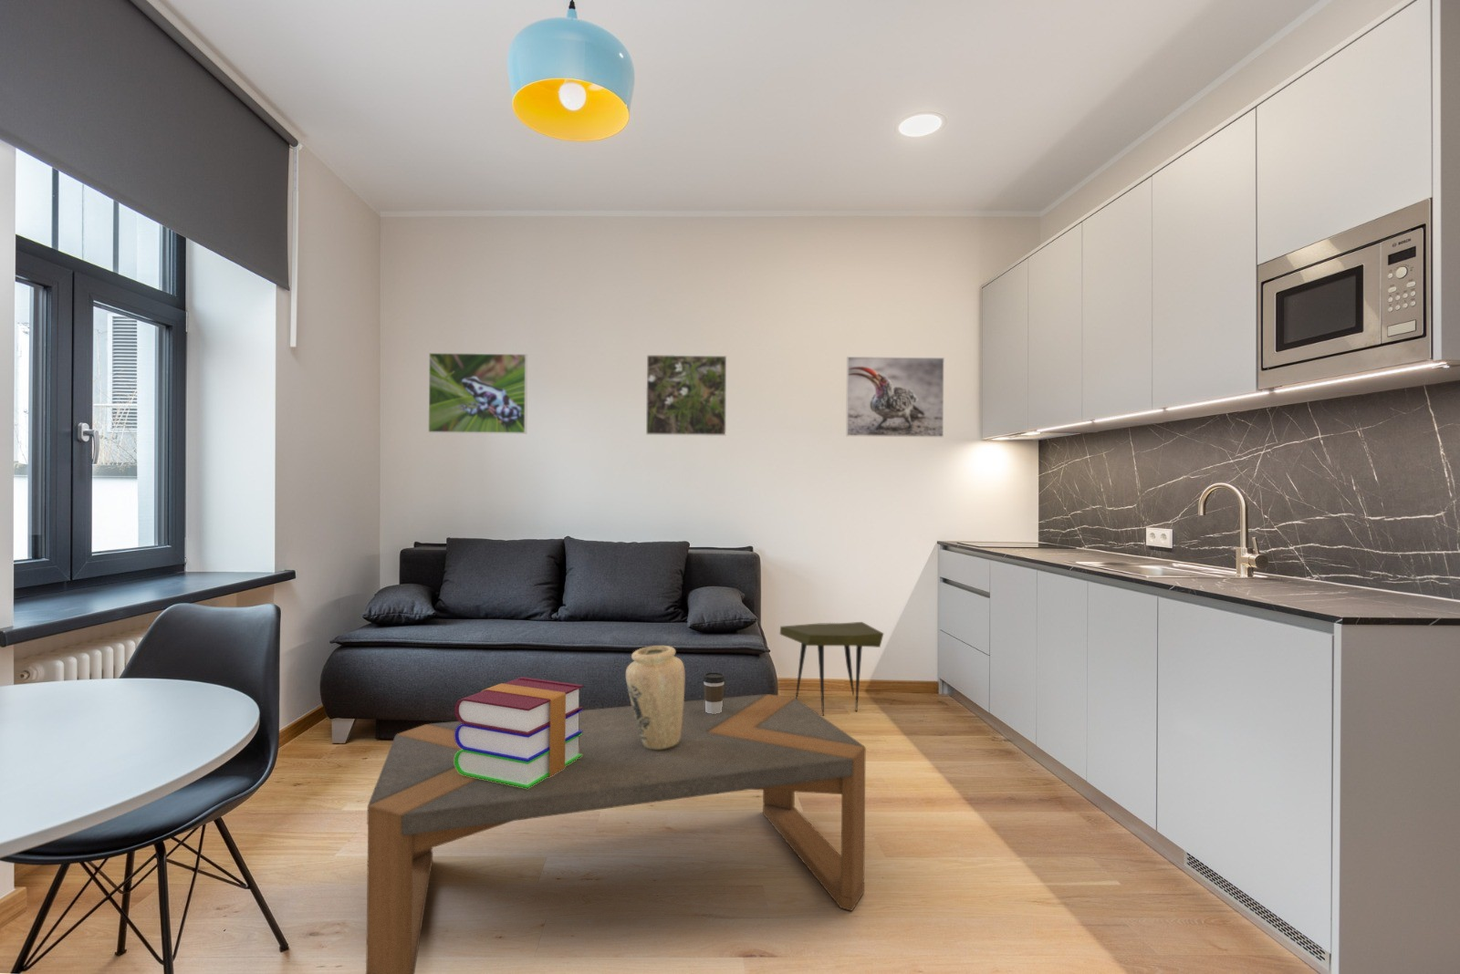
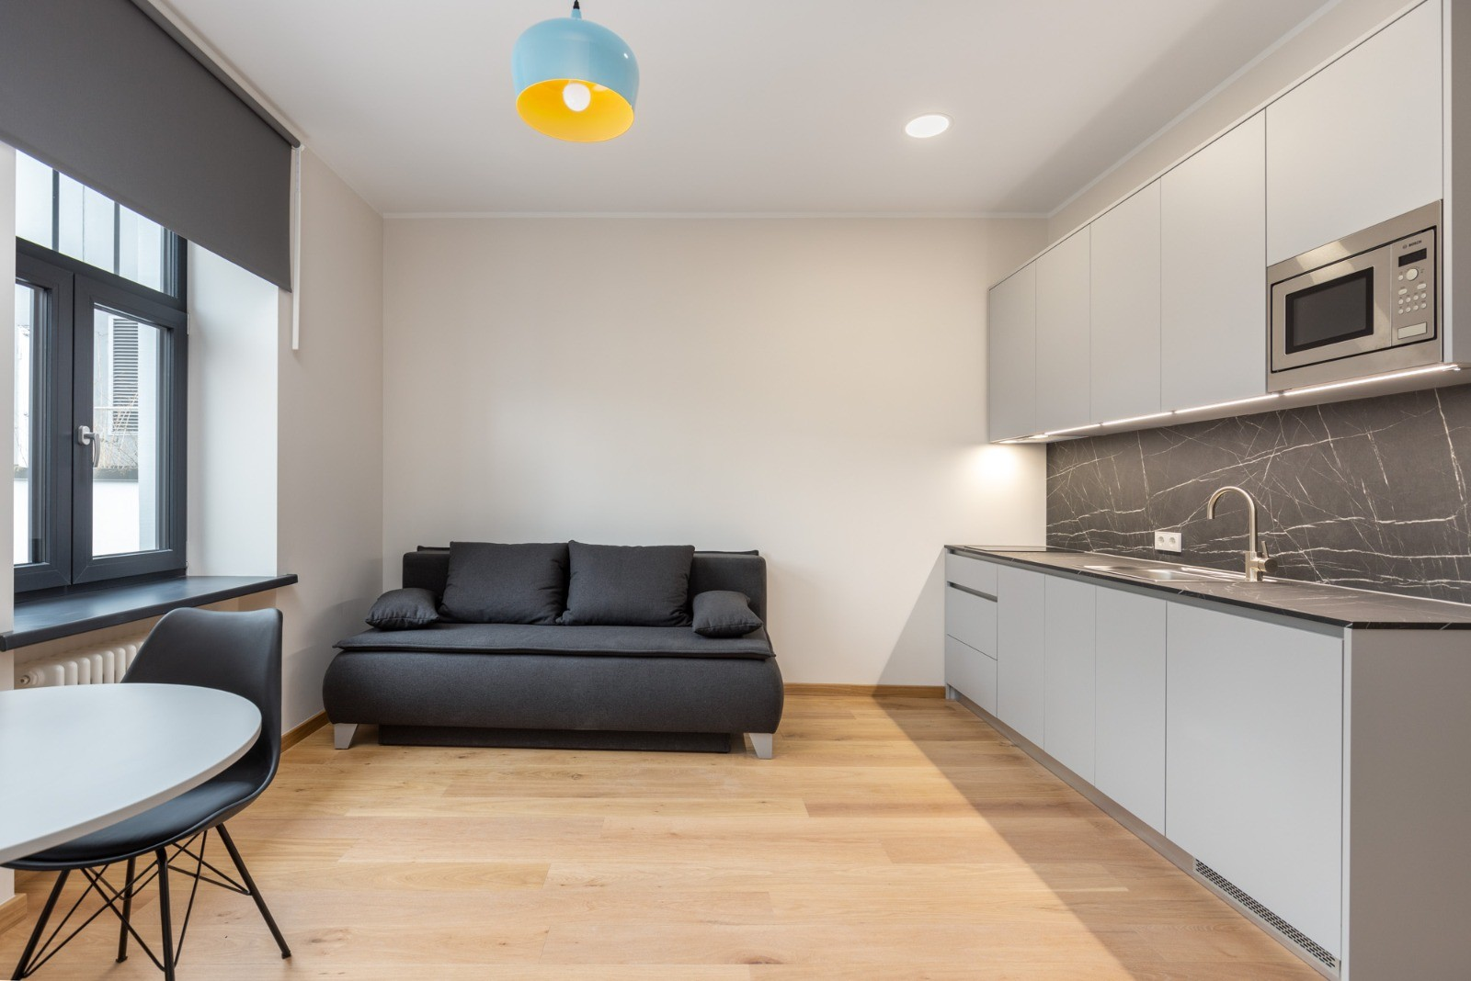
- books [453,676,584,789]
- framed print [427,352,528,435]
- vase [625,645,686,750]
- coffee table [365,694,866,974]
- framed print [845,355,946,438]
- side table [779,621,885,716]
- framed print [645,354,727,437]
- coffee cup [701,671,726,714]
